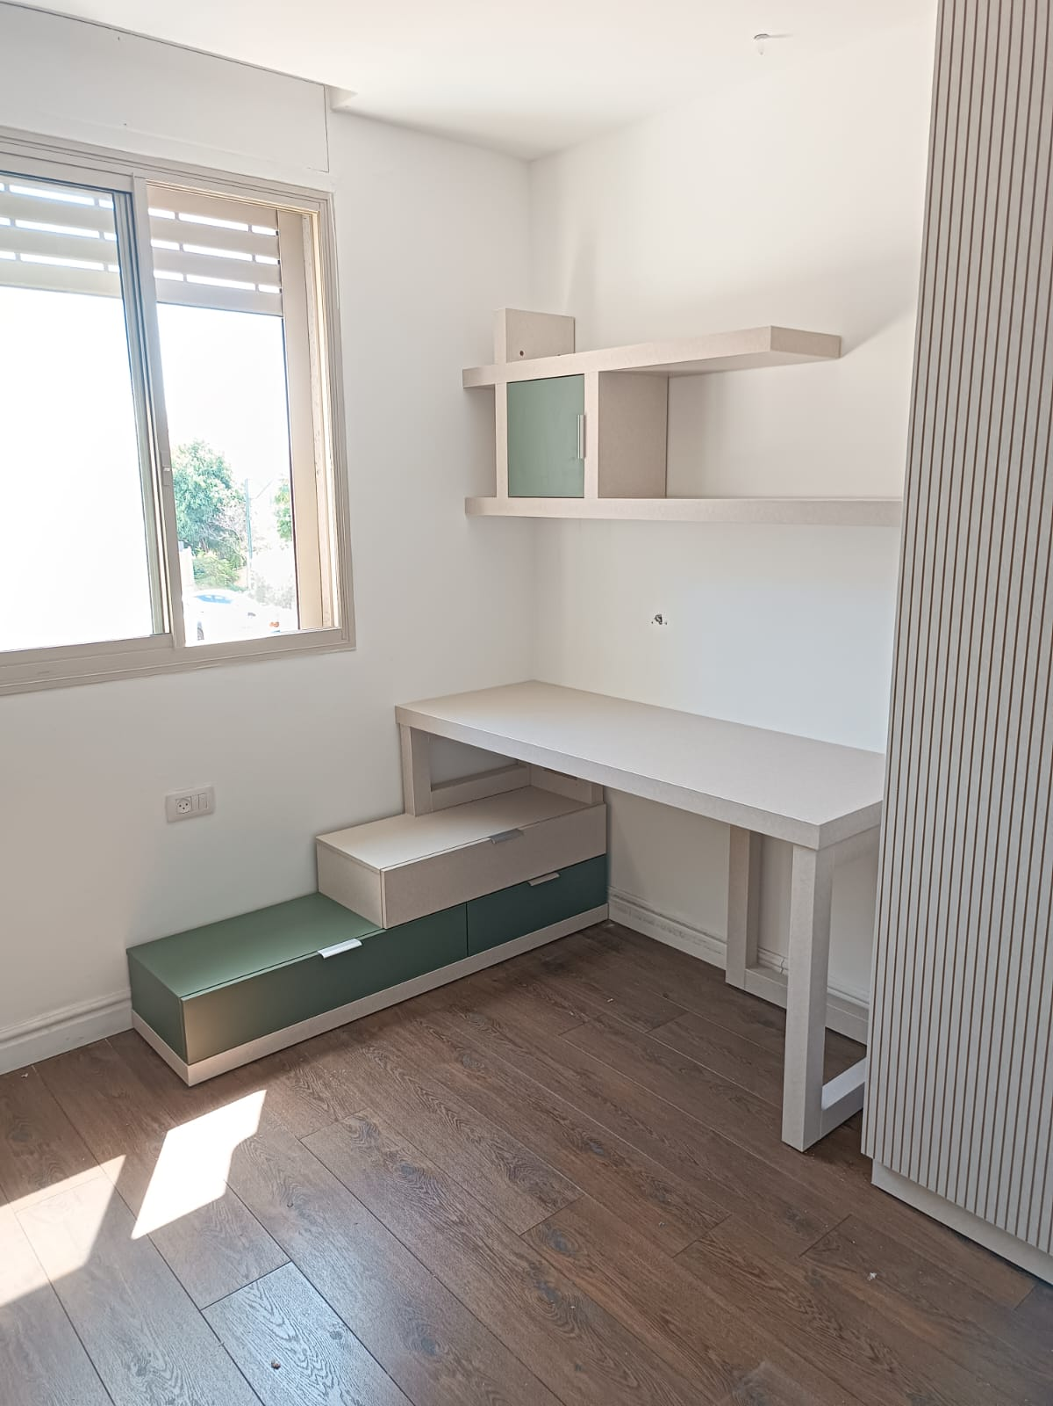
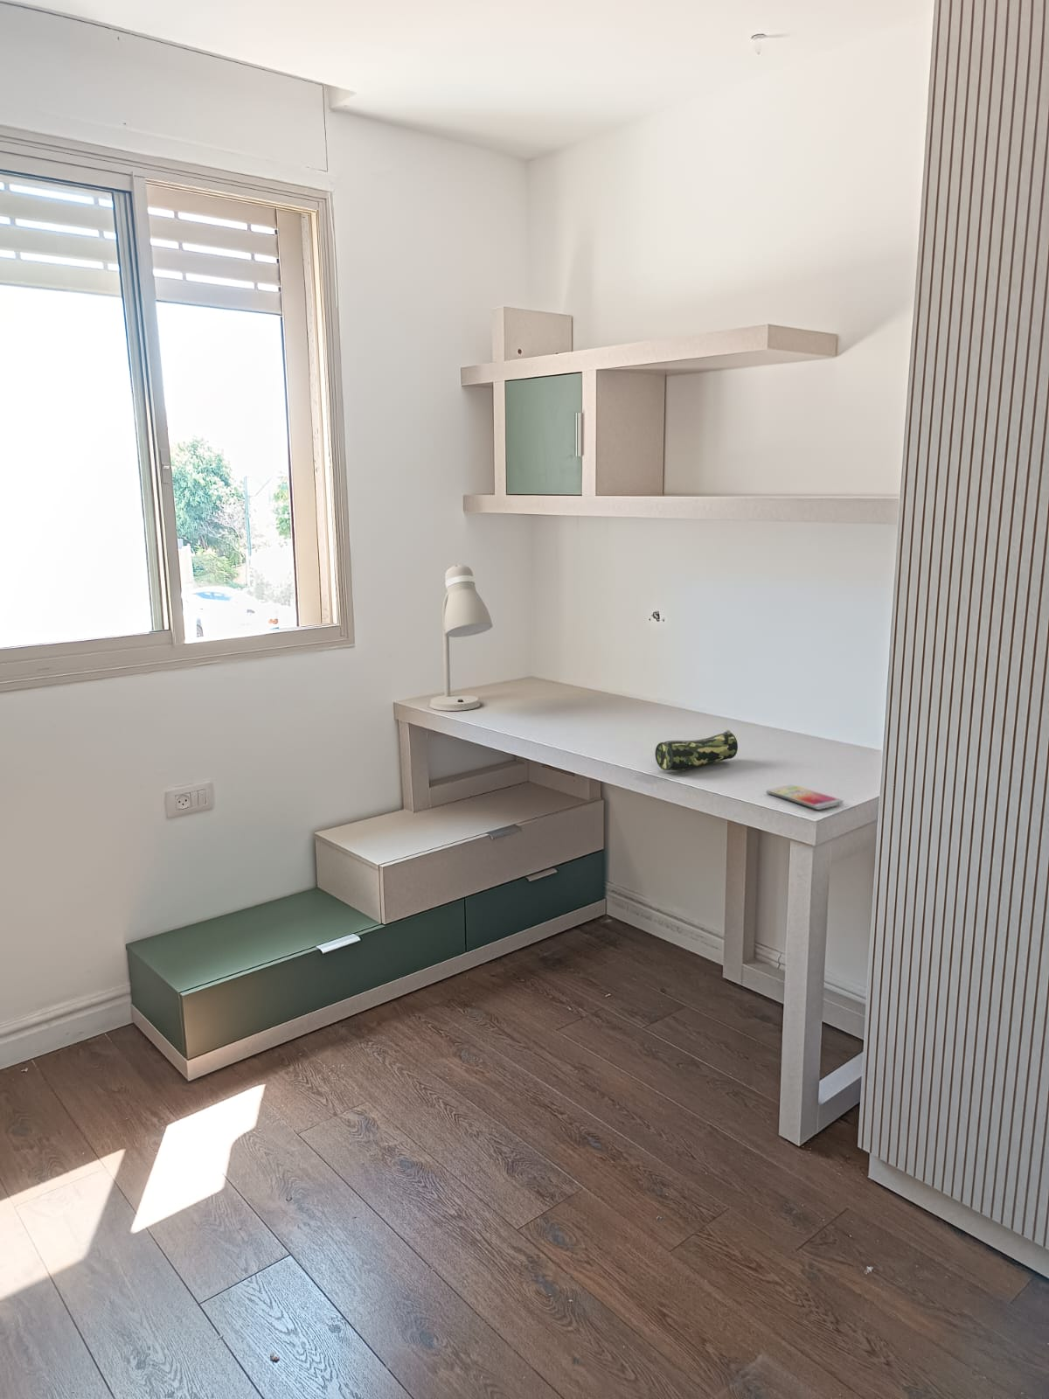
+ pencil case [653,729,738,771]
+ smartphone [766,783,844,811]
+ desk lamp [430,564,493,712]
